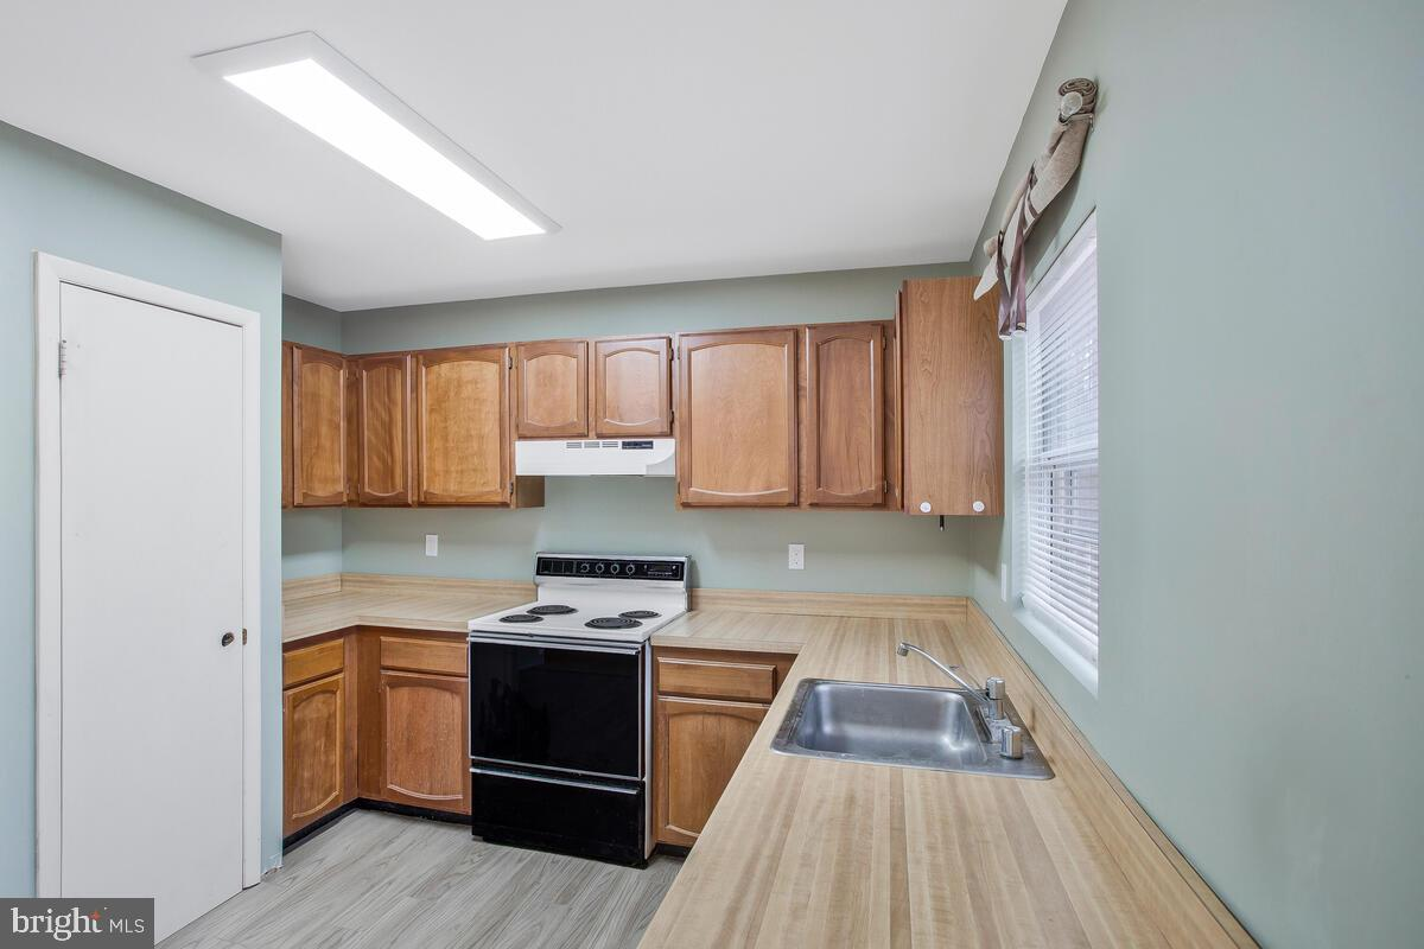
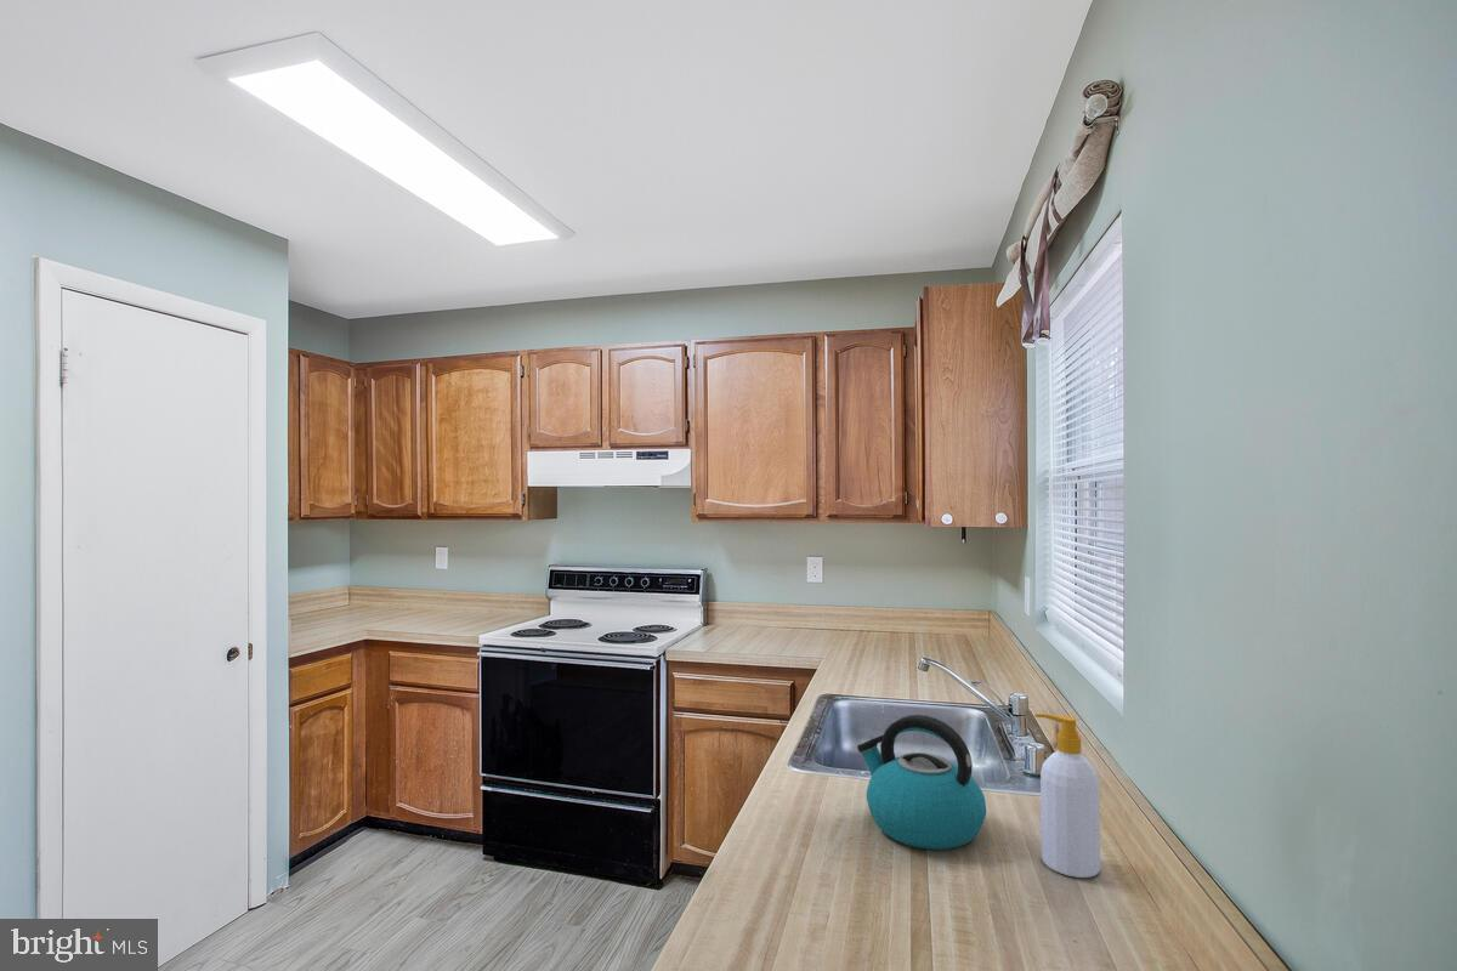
+ kettle [856,714,987,851]
+ soap bottle [1033,712,1101,879]
